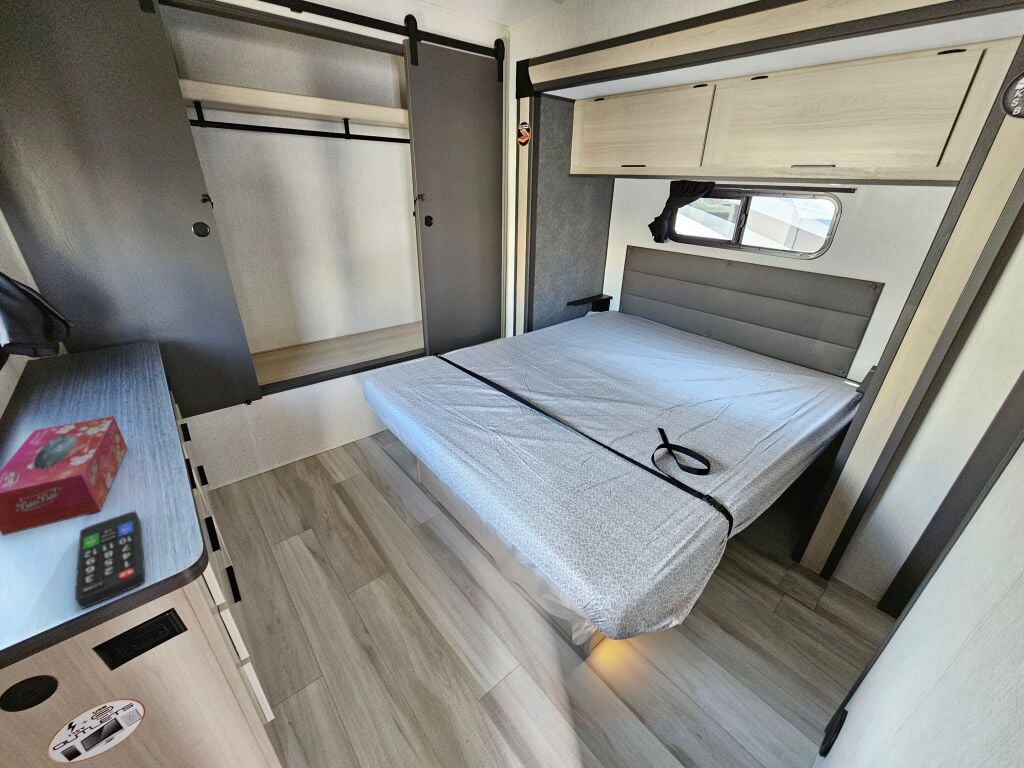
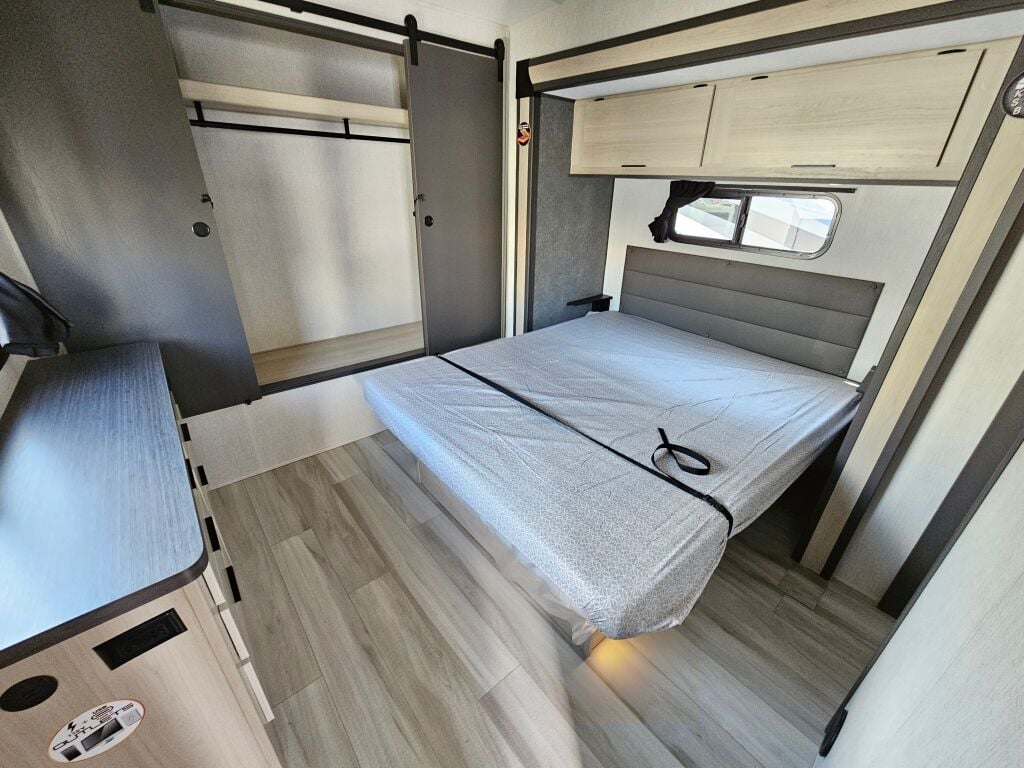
- remote control [74,510,146,609]
- tissue box [0,415,128,536]
